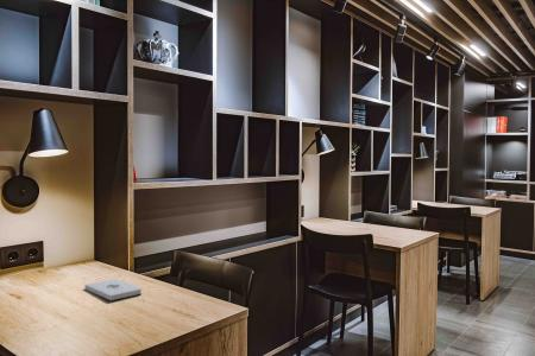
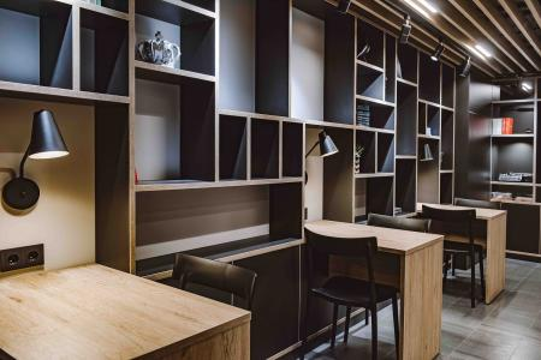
- notepad [83,278,143,301]
